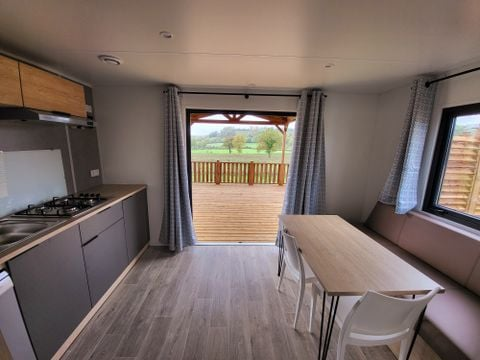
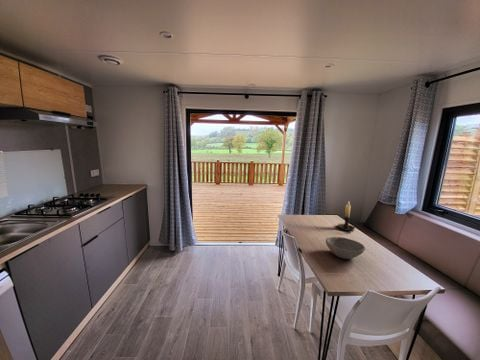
+ candle holder [337,200,356,233]
+ bowl [325,236,366,260]
